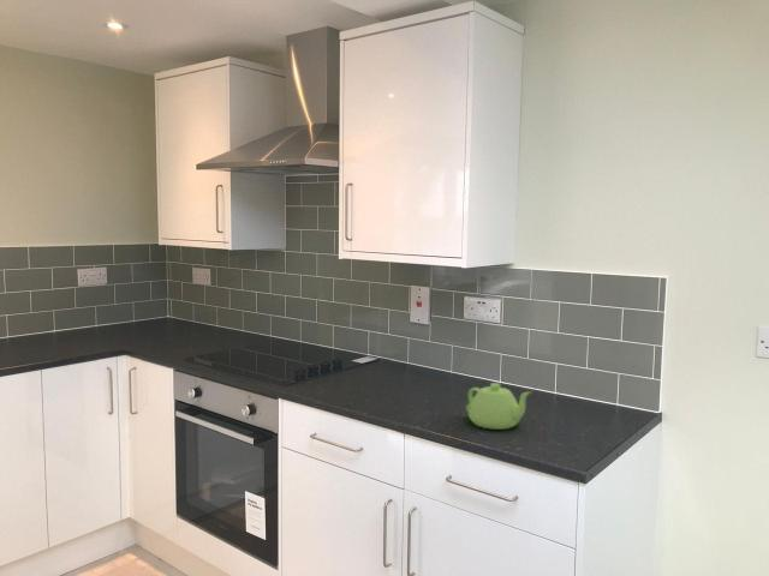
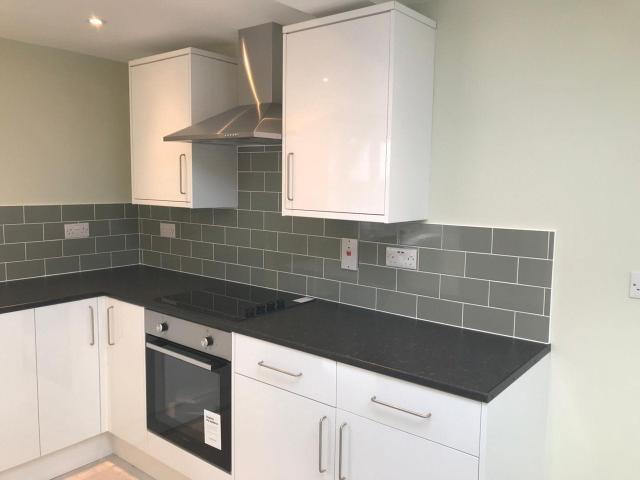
- teapot [465,382,533,431]
